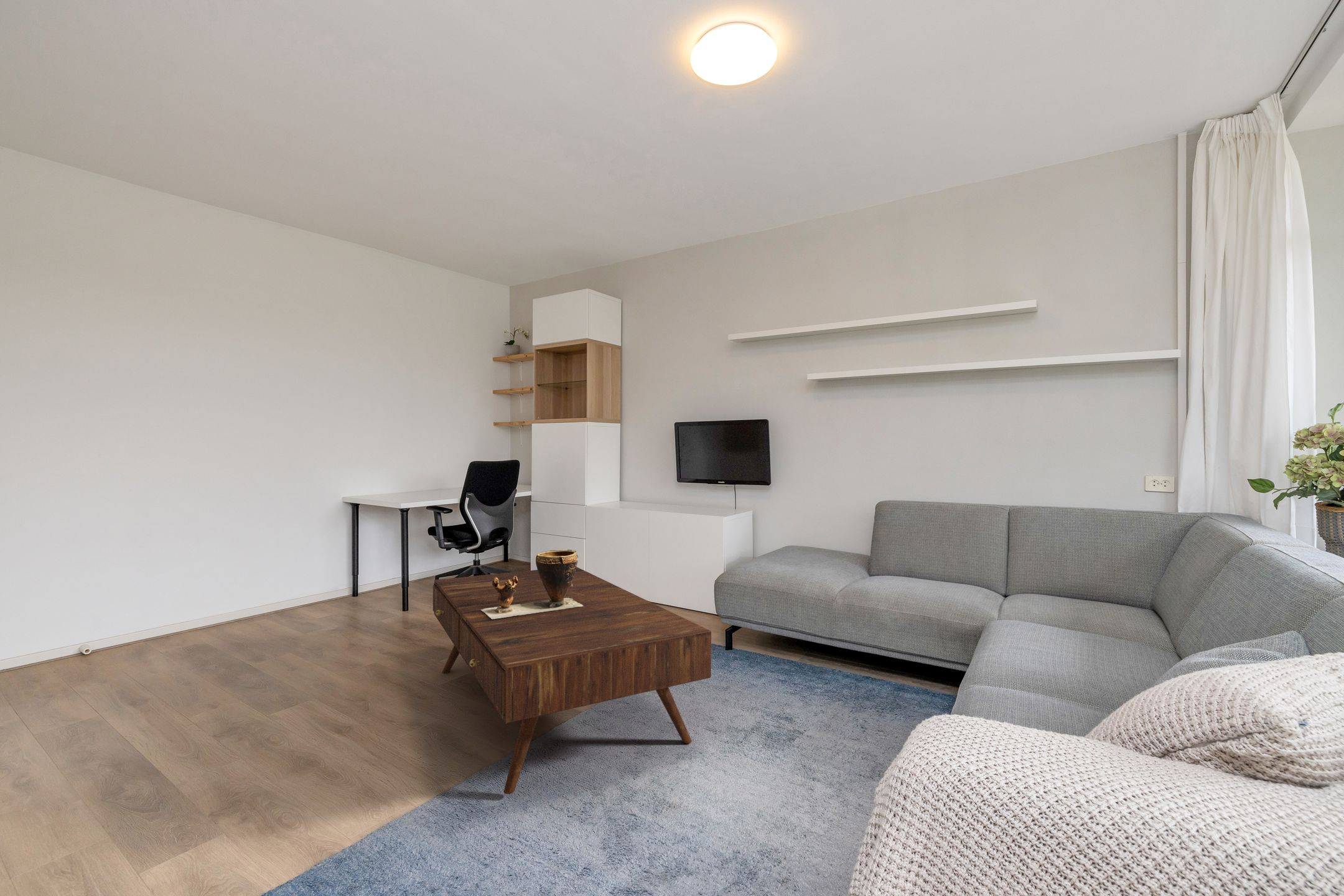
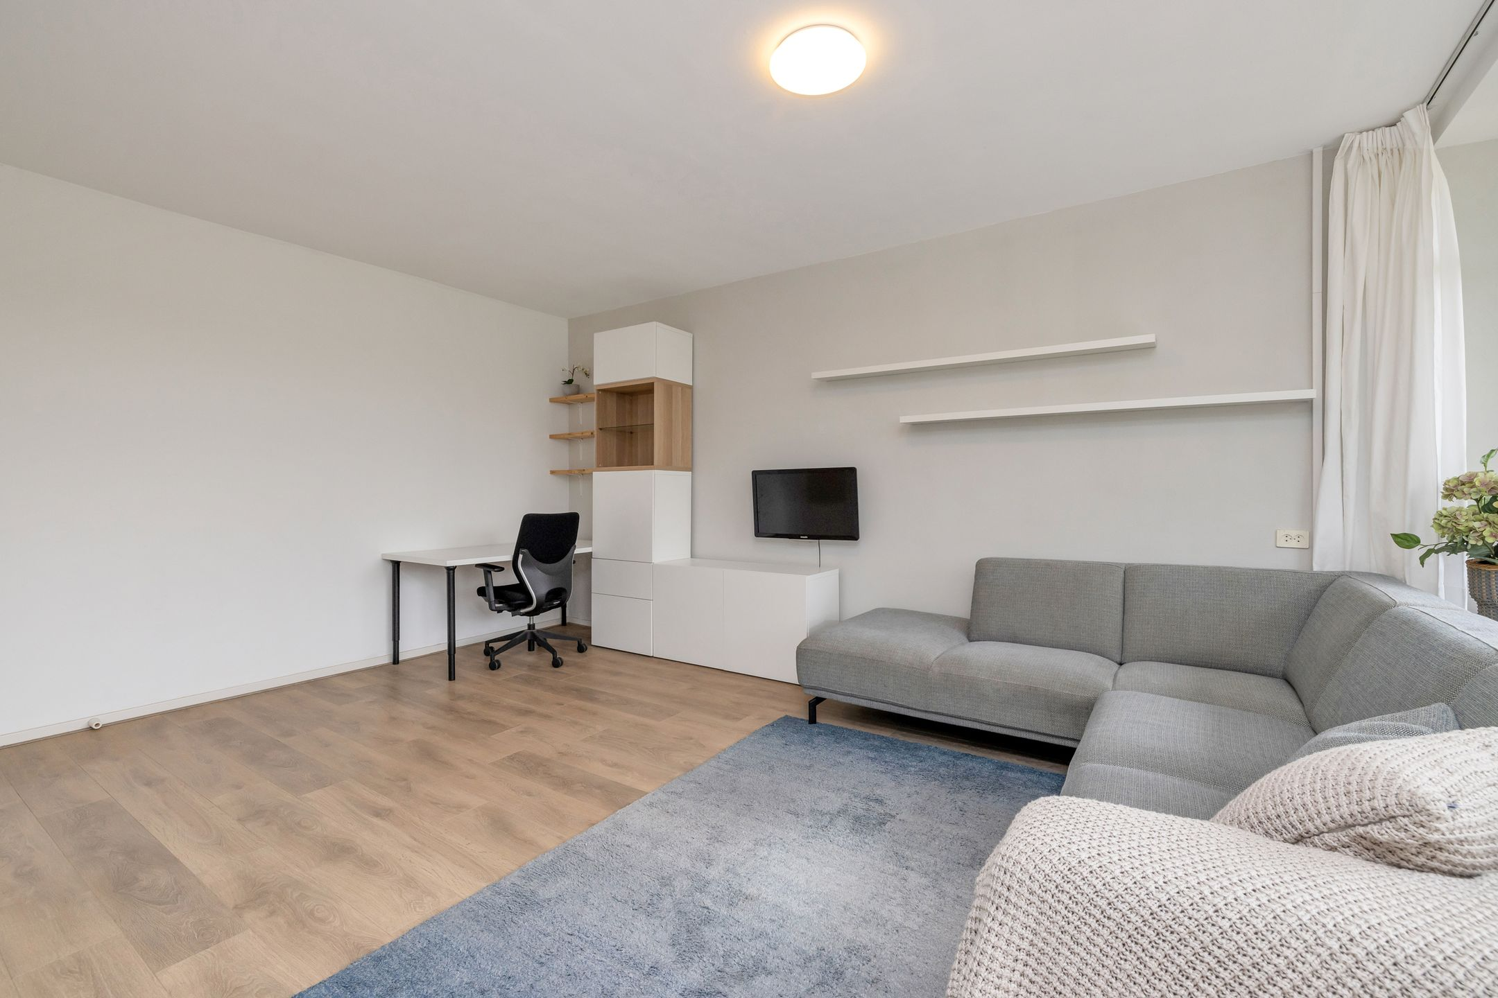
- clay pot [482,549,584,619]
- coffee table [432,567,712,795]
